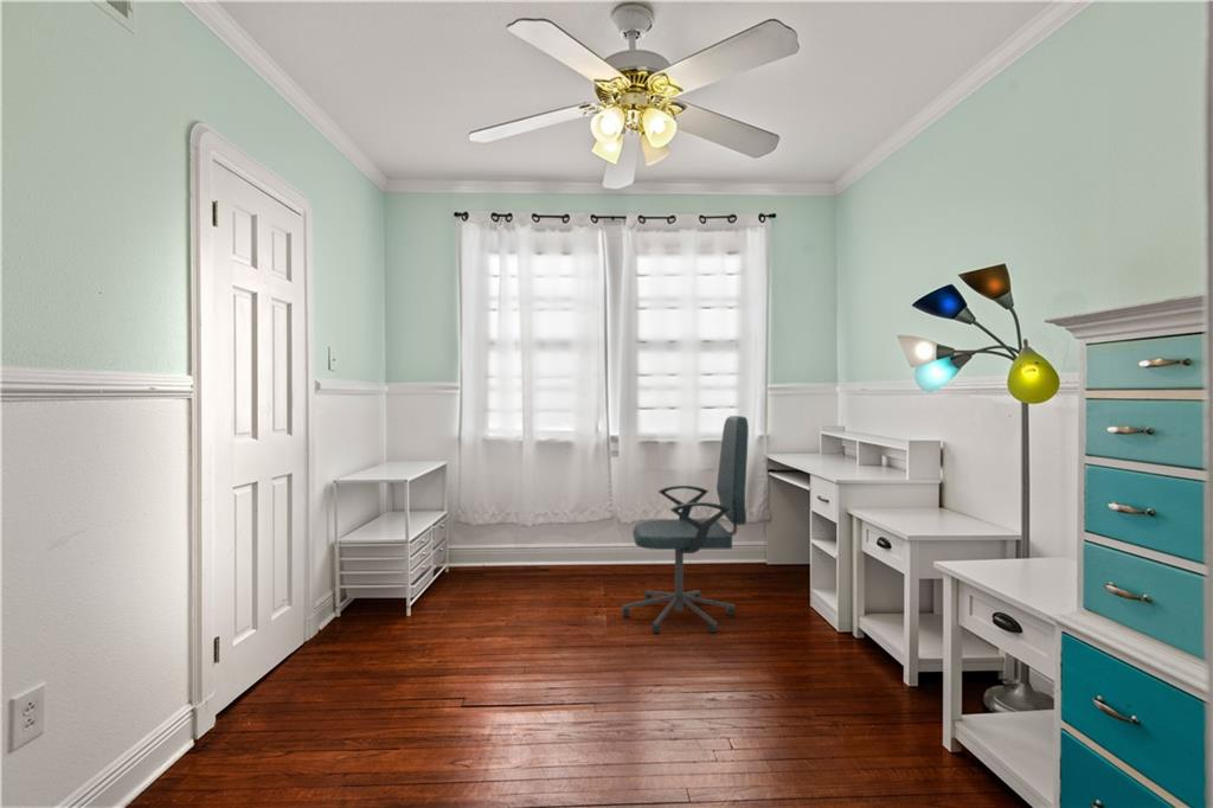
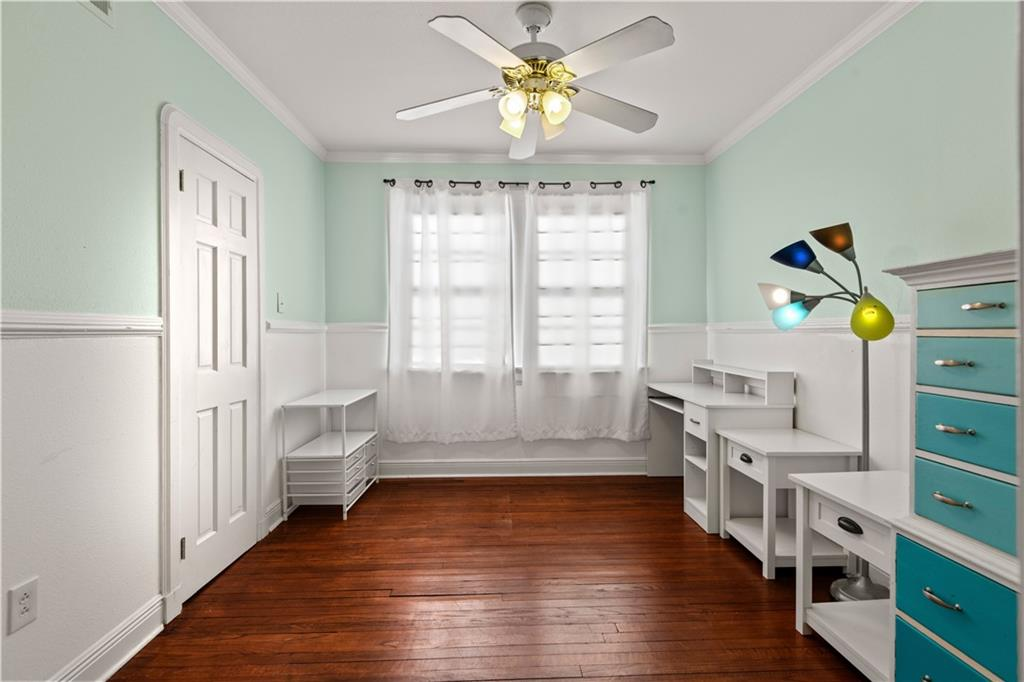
- office chair [621,415,750,634]
